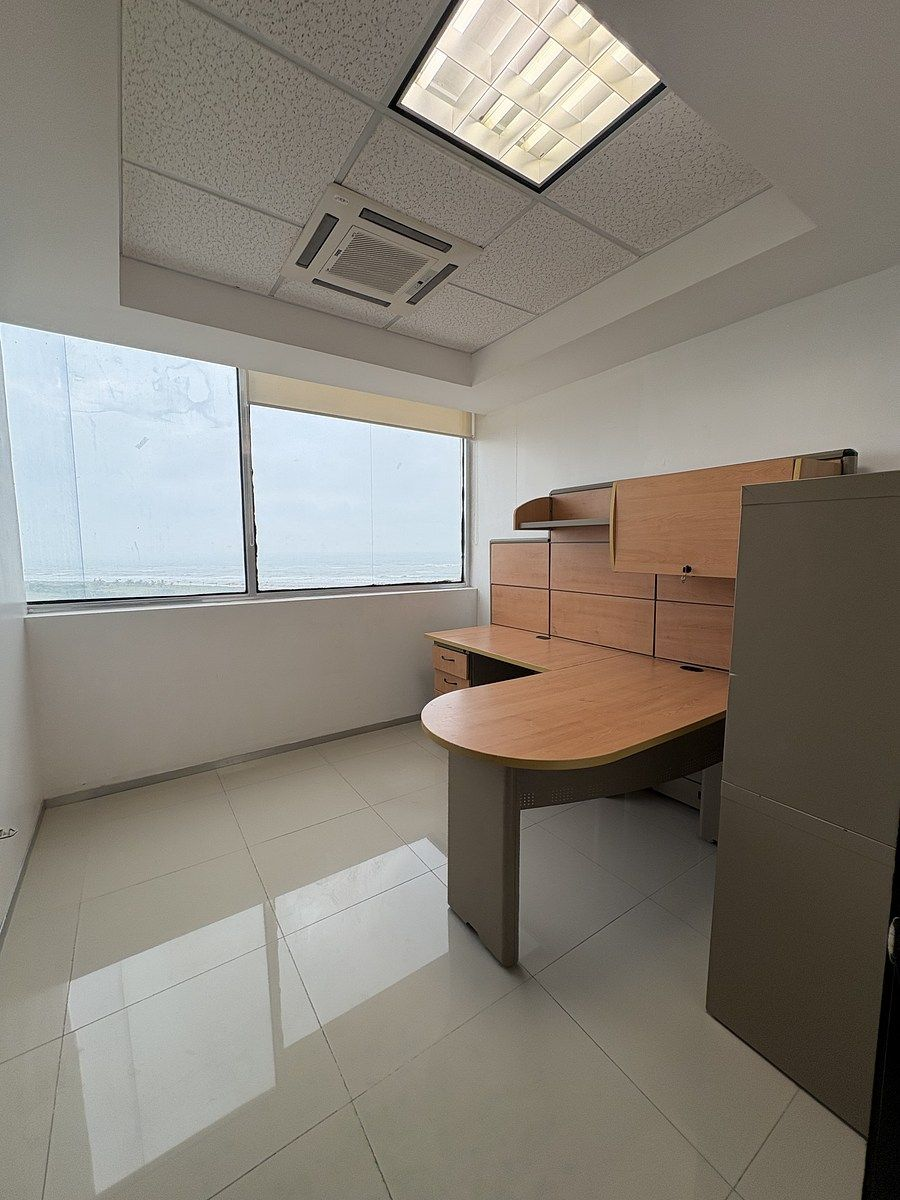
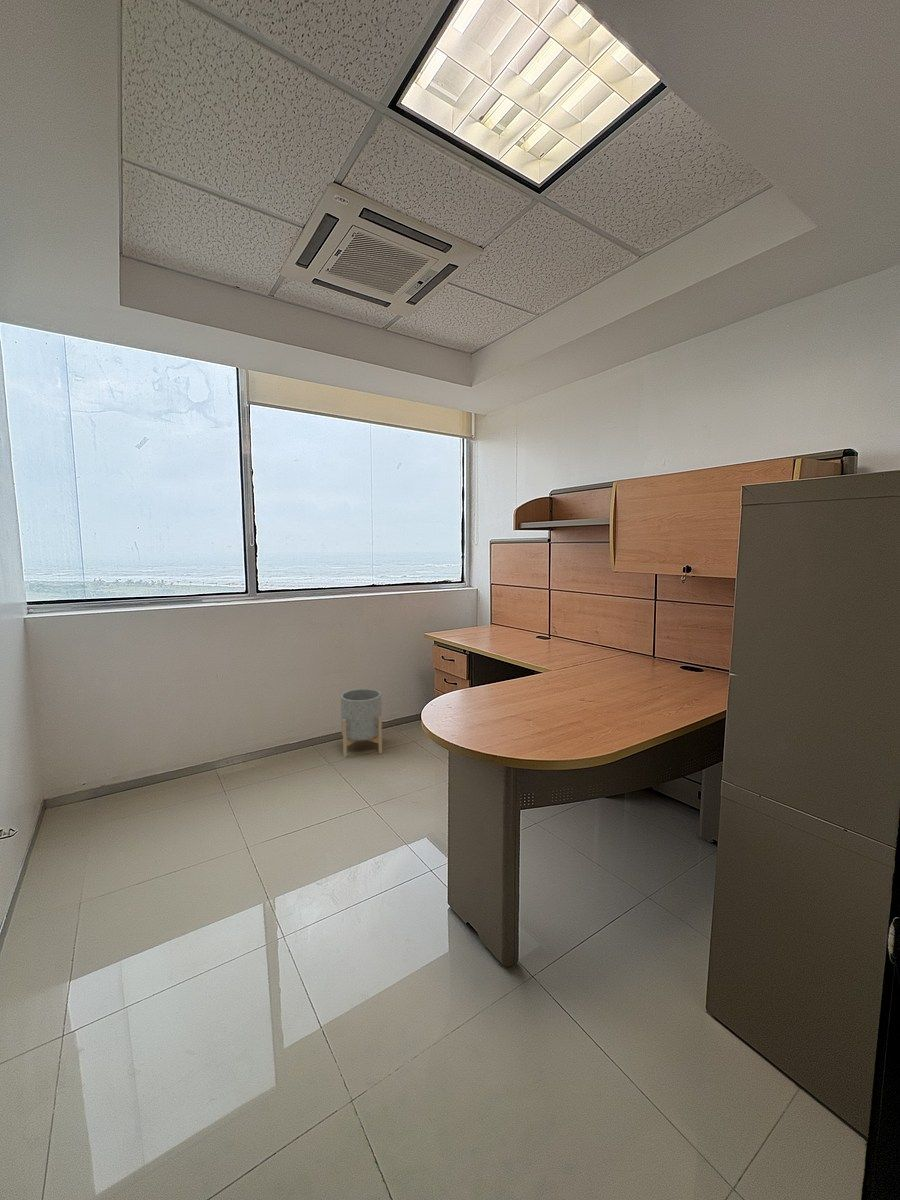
+ planter [340,688,383,758]
